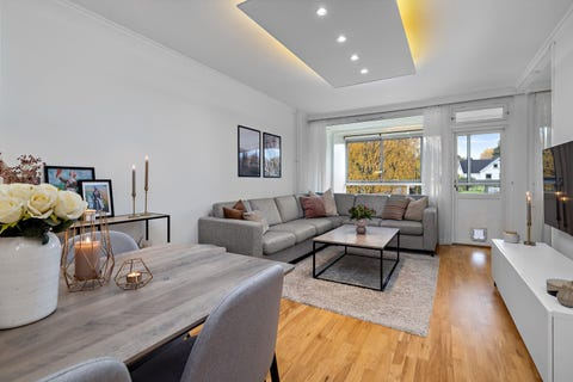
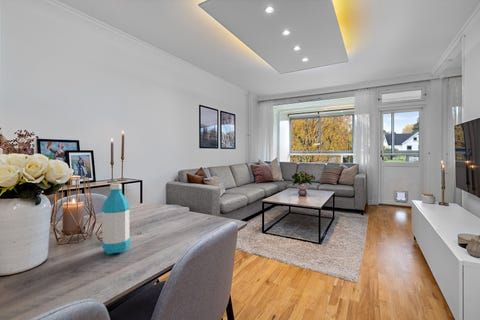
+ water bottle [101,182,131,255]
